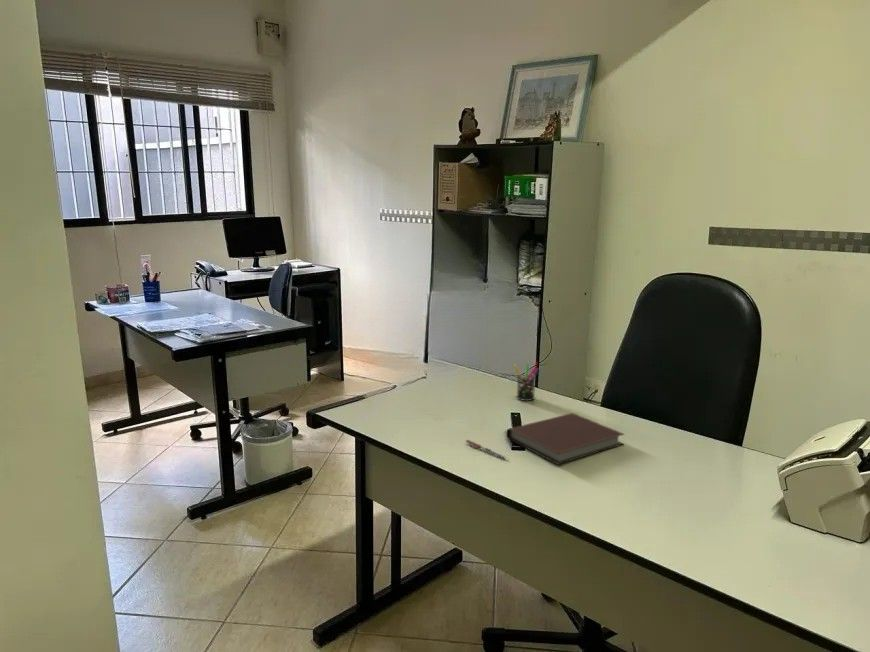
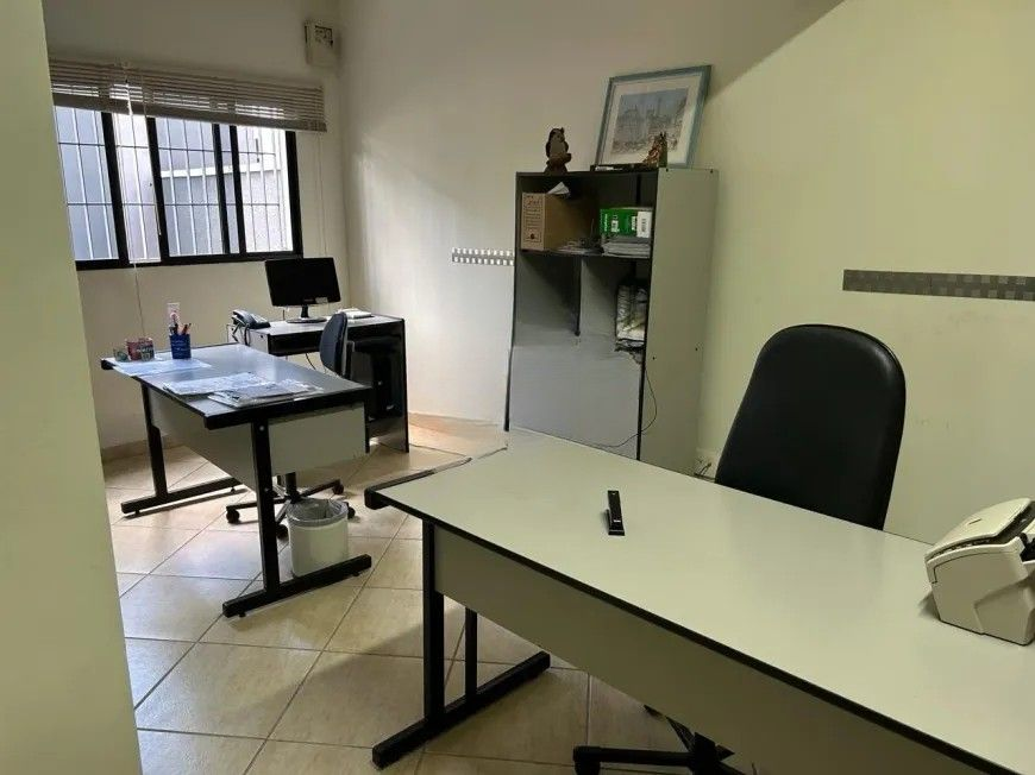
- notebook [506,412,626,466]
- pen holder [513,361,541,402]
- pen [464,439,507,460]
